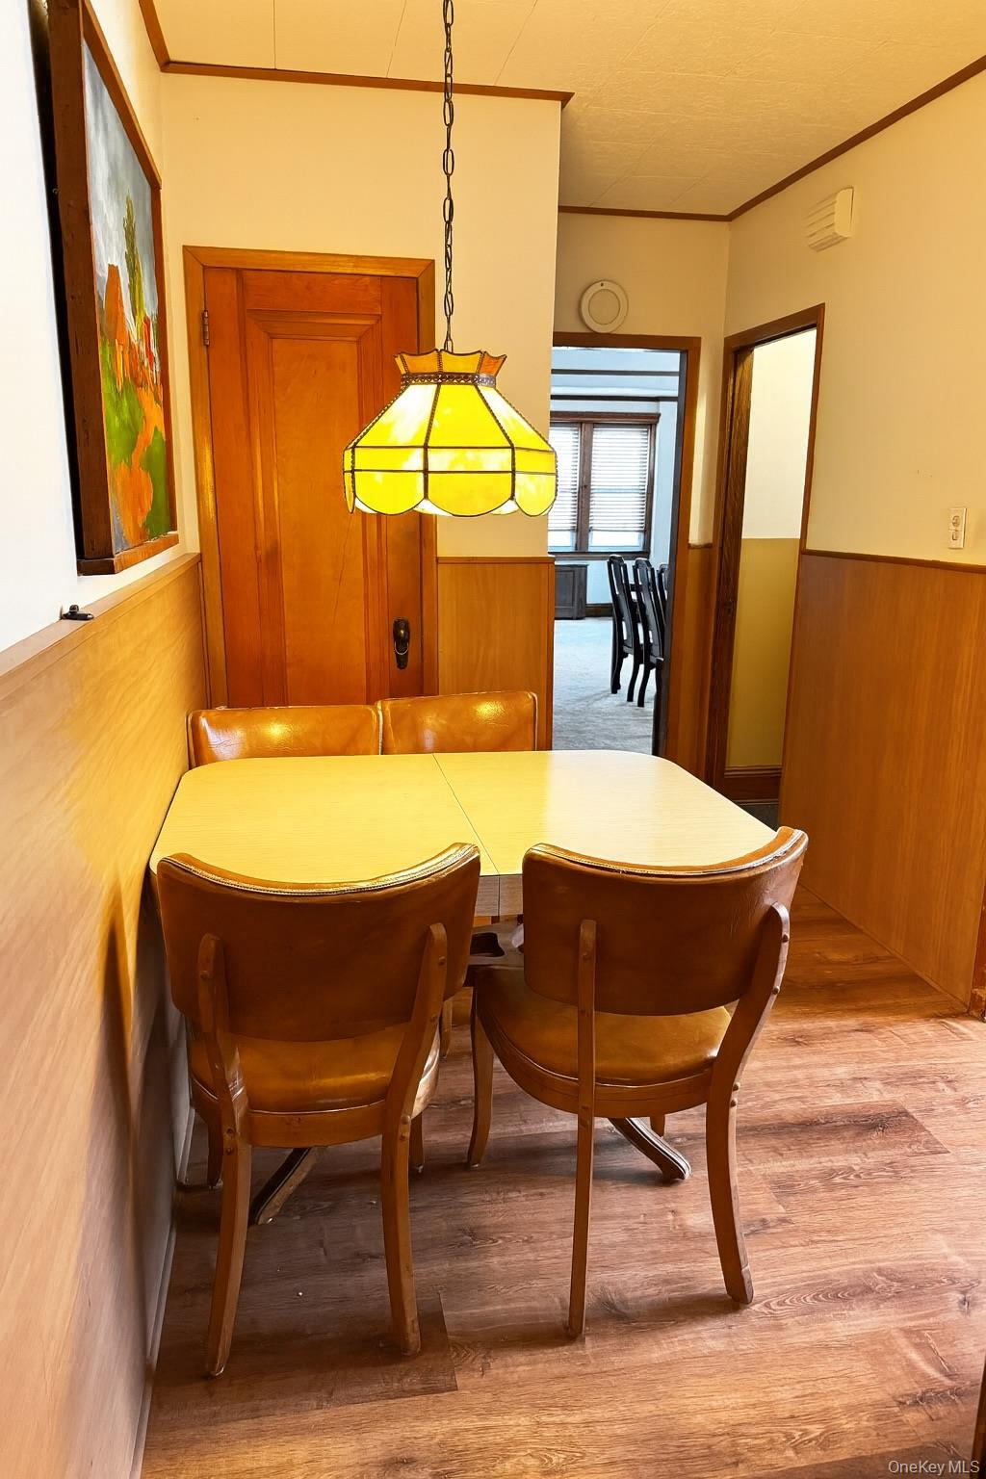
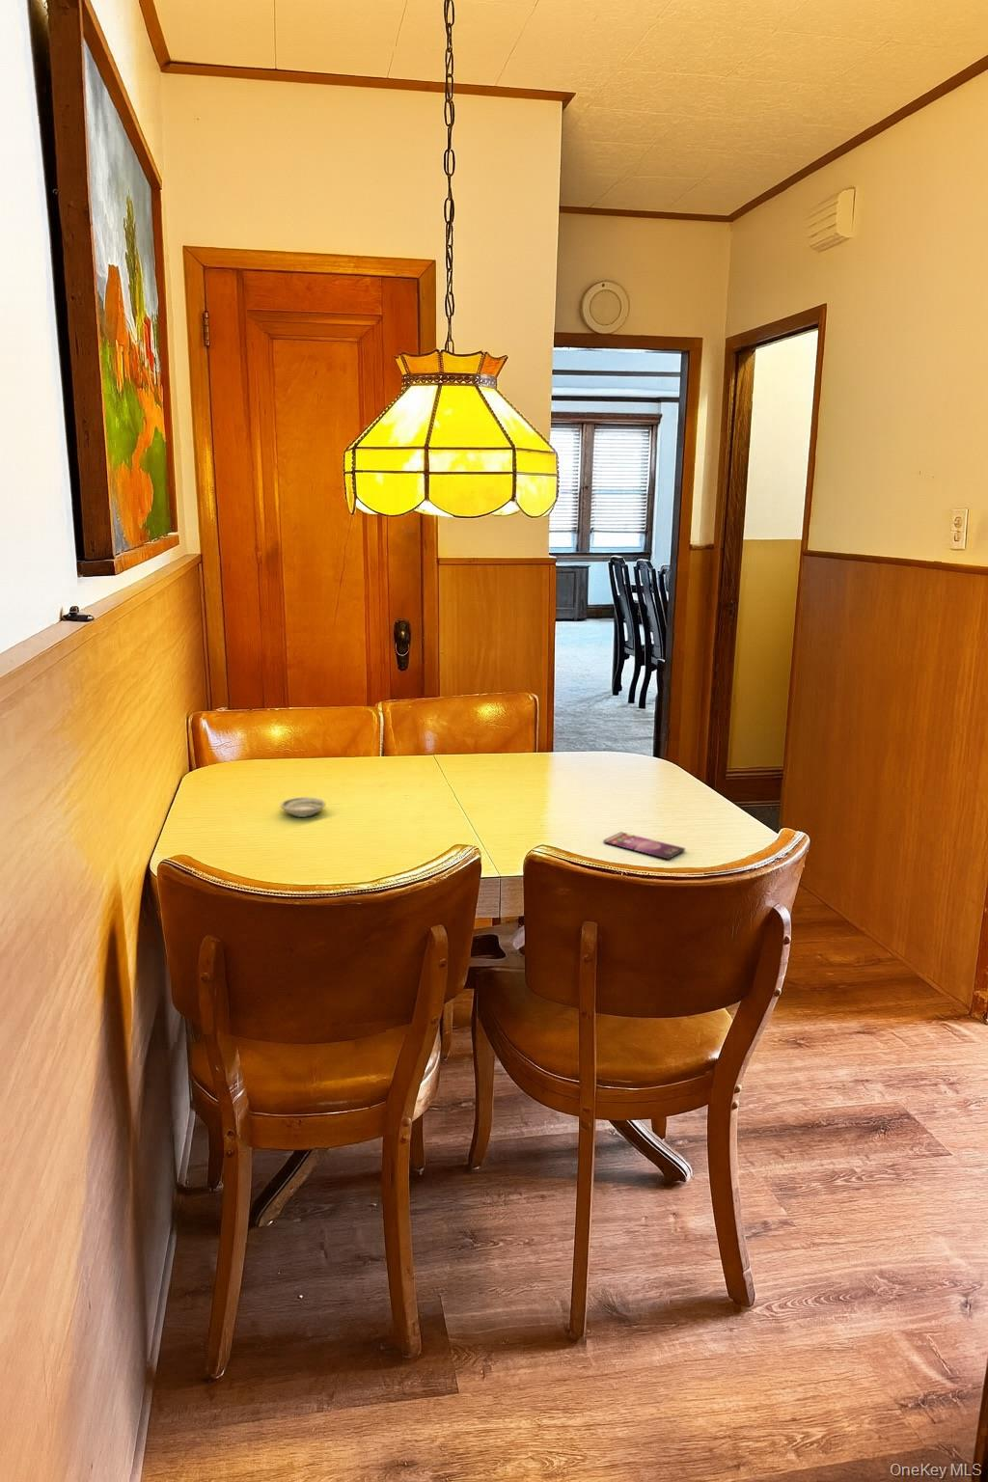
+ smartphone [603,830,686,860]
+ saucer [280,796,326,818]
